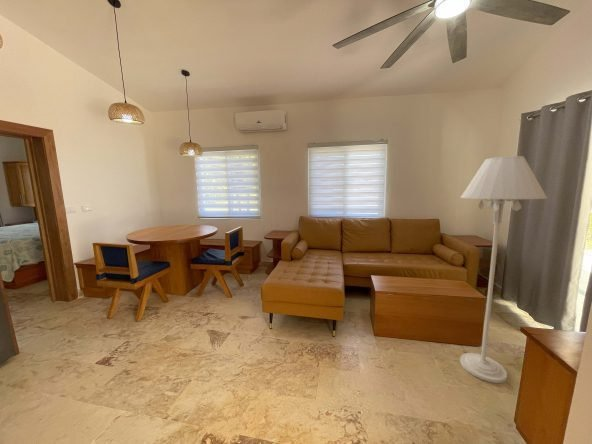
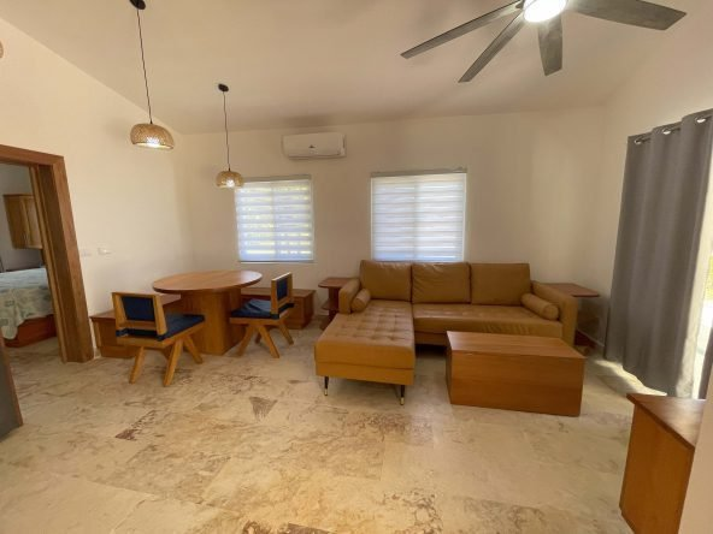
- floor lamp [459,155,548,384]
